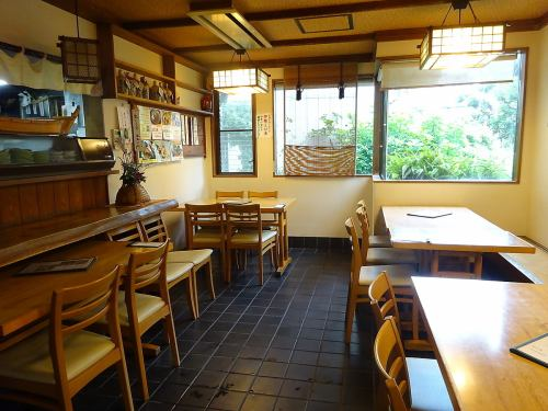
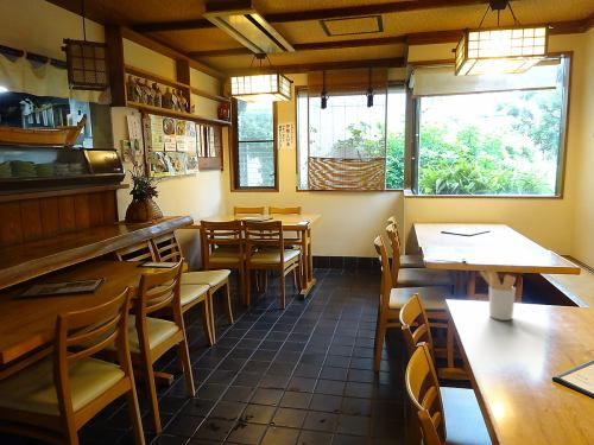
+ utensil holder [479,268,517,322]
